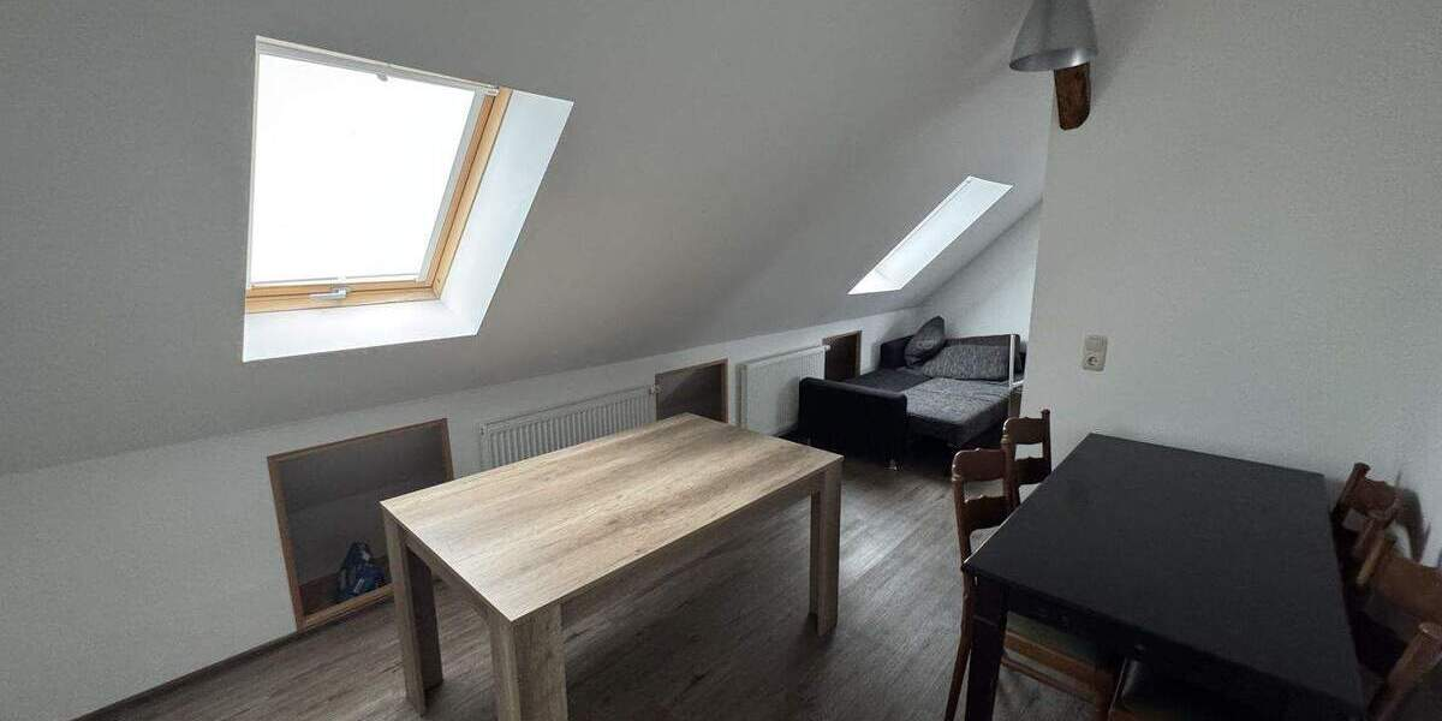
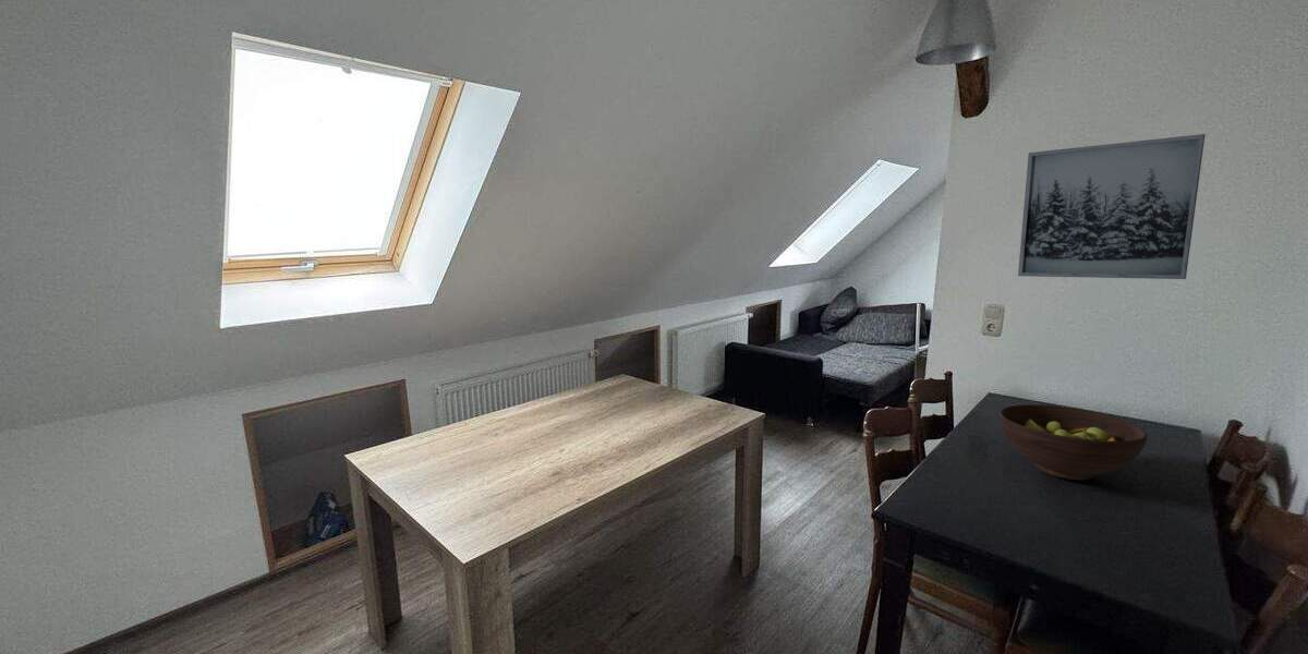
+ wall art [1017,133,1206,280]
+ fruit bowl [998,403,1149,481]
